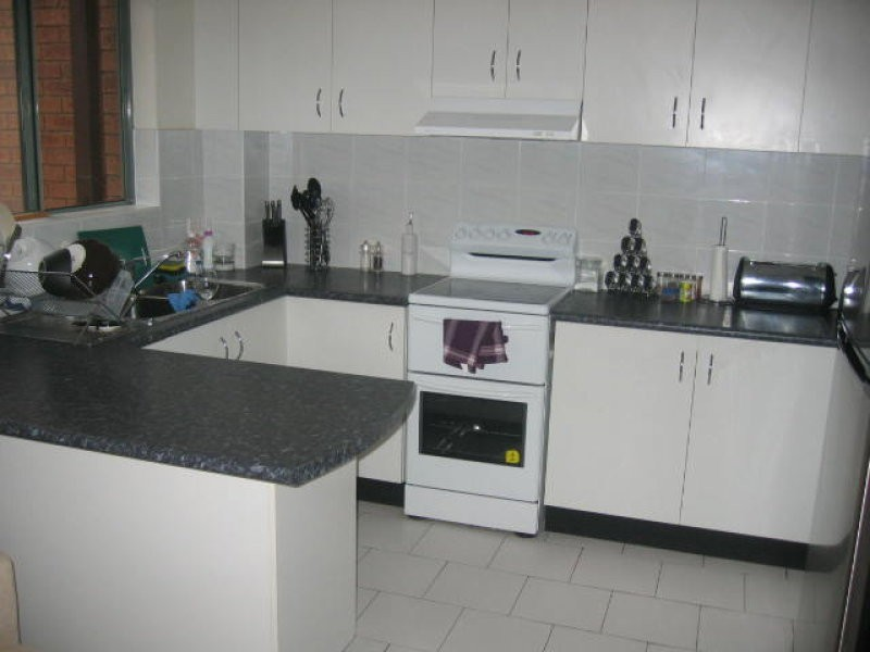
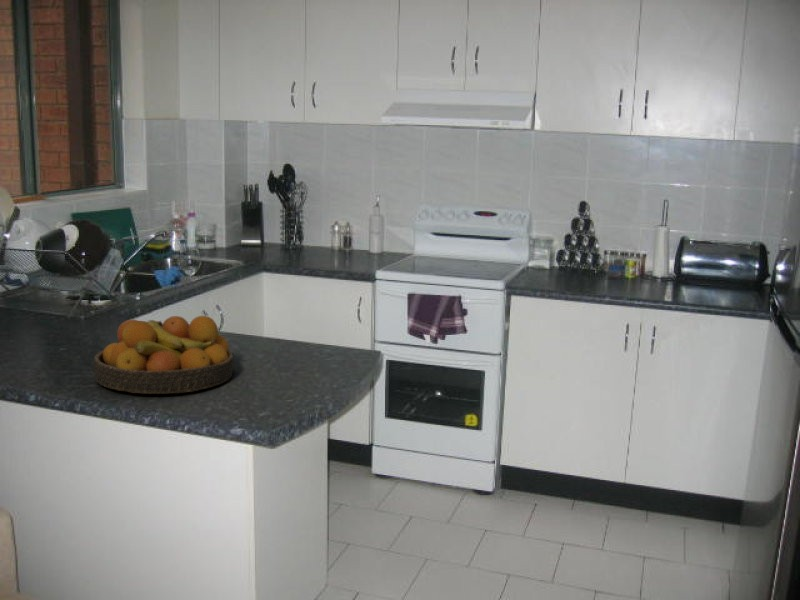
+ fruit bowl [93,315,235,395]
